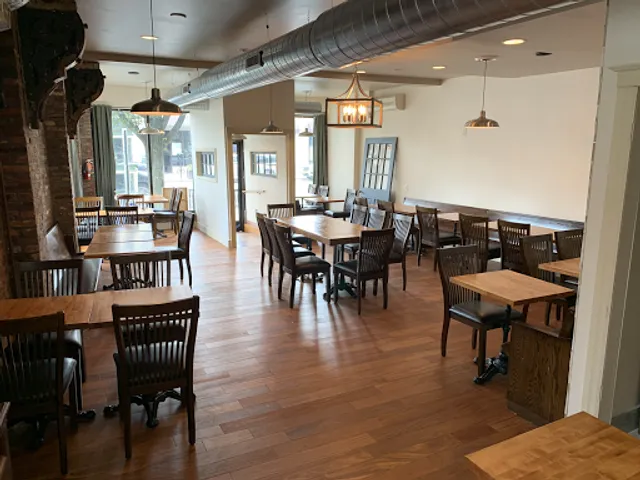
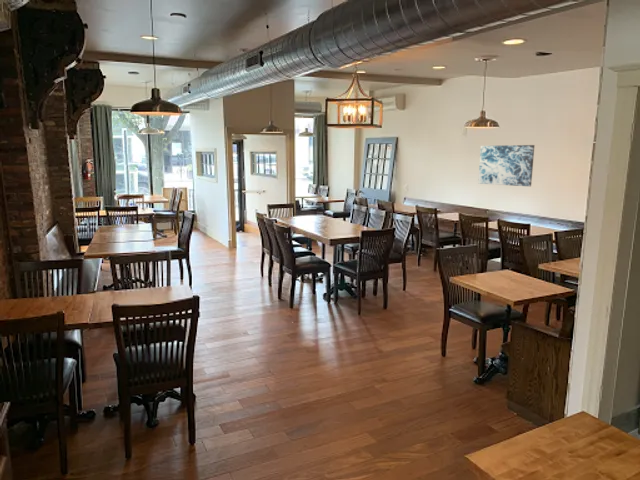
+ wall art [477,144,535,187]
